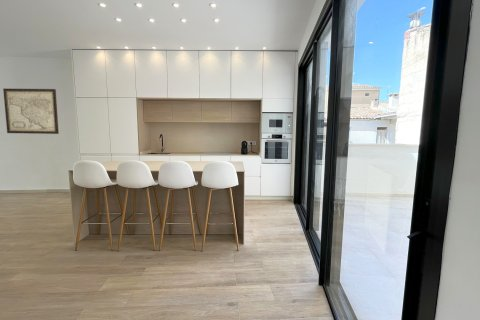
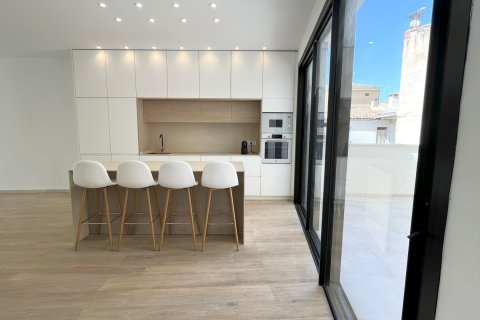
- wall art [2,88,60,135]
